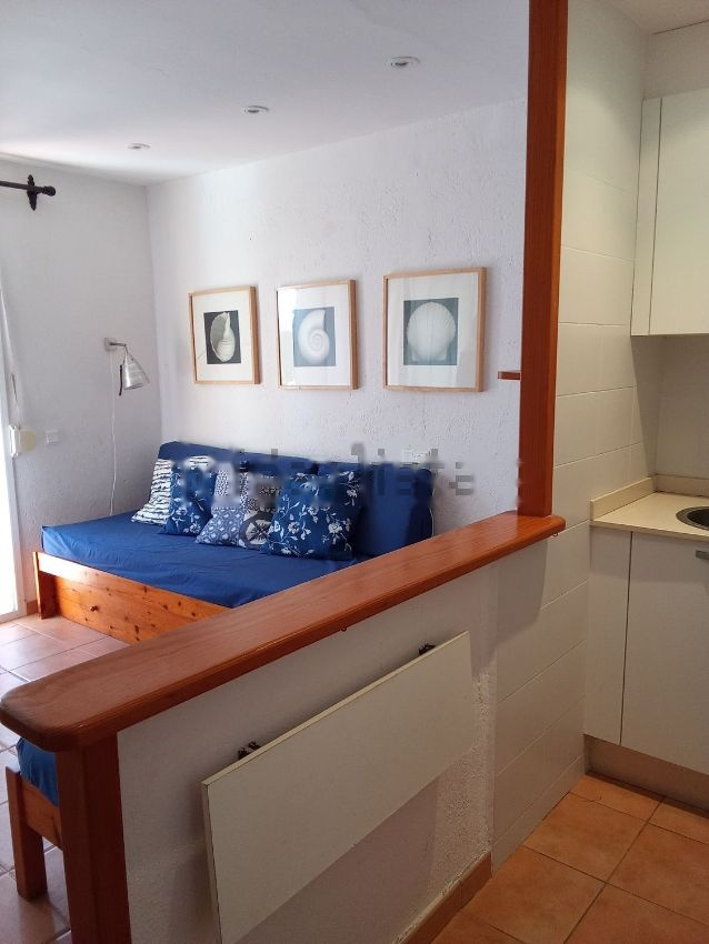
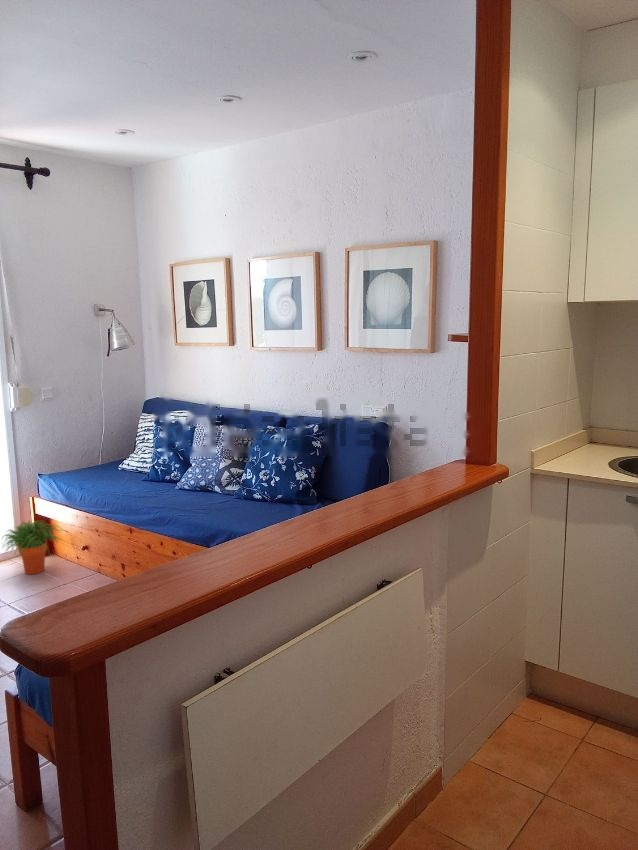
+ potted plant [1,519,66,575]
